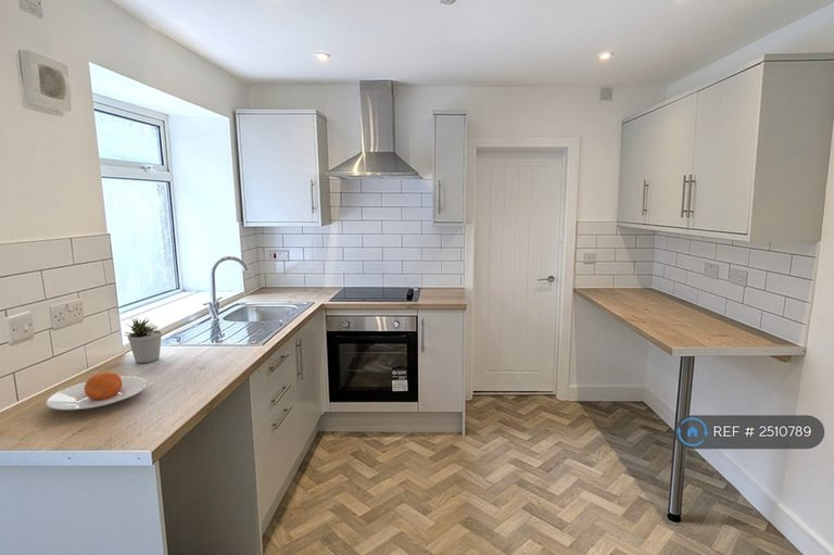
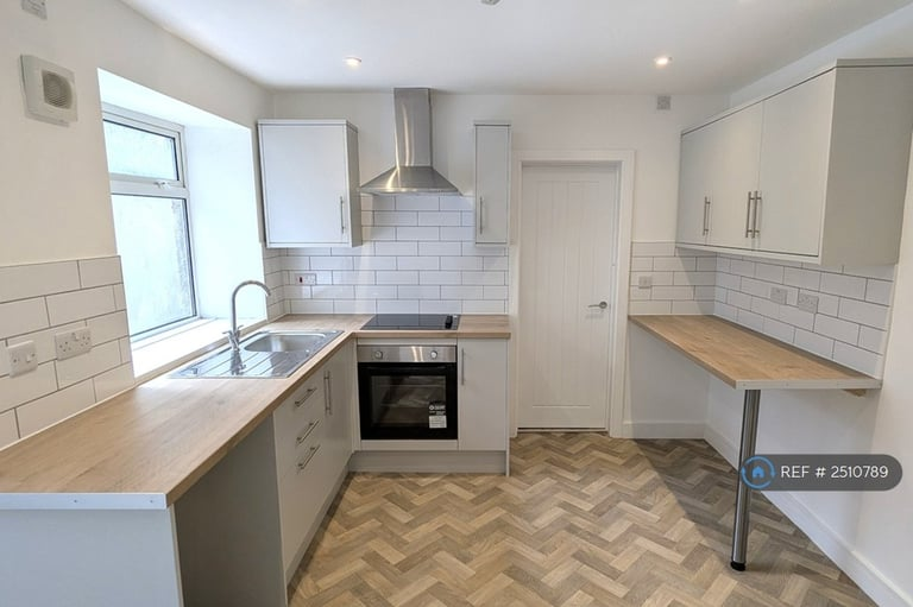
- potted plant [124,317,163,364]
- plate [45,371,149,411]
